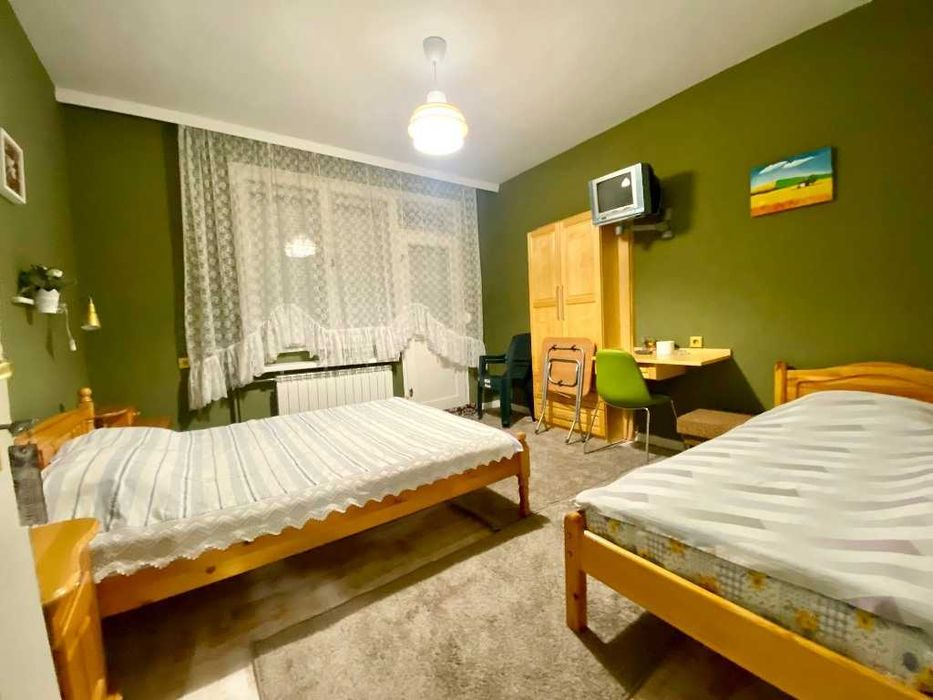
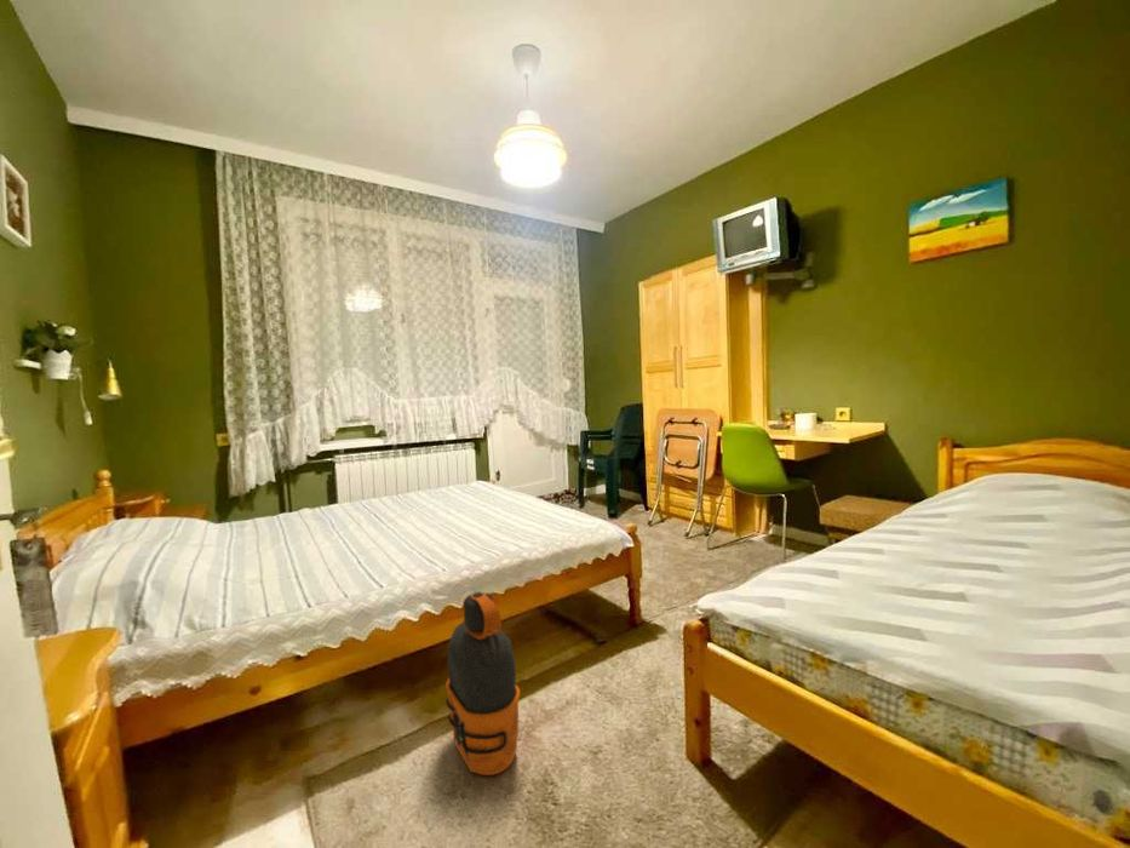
+ water bottle [444,591,521,777]
